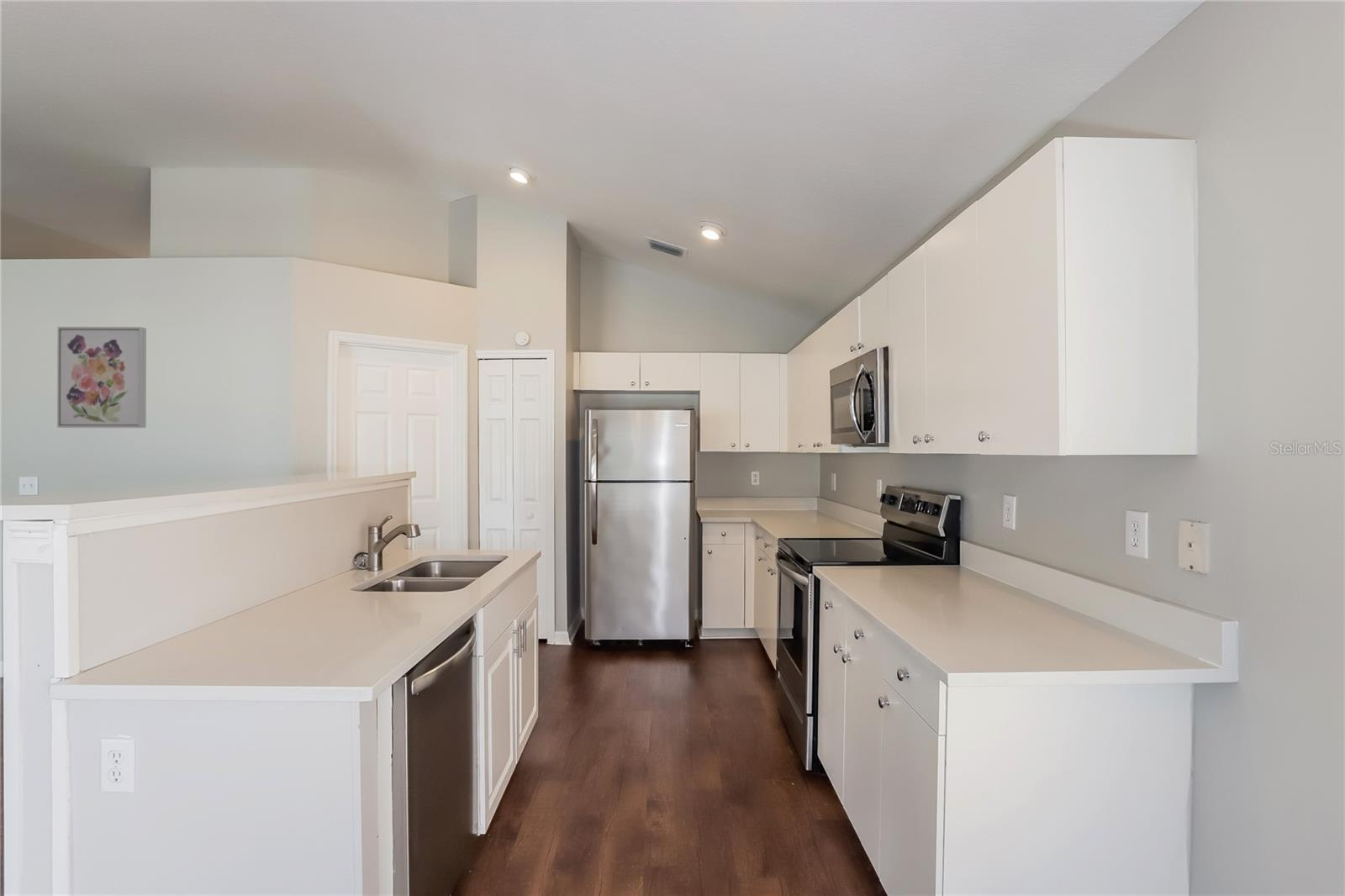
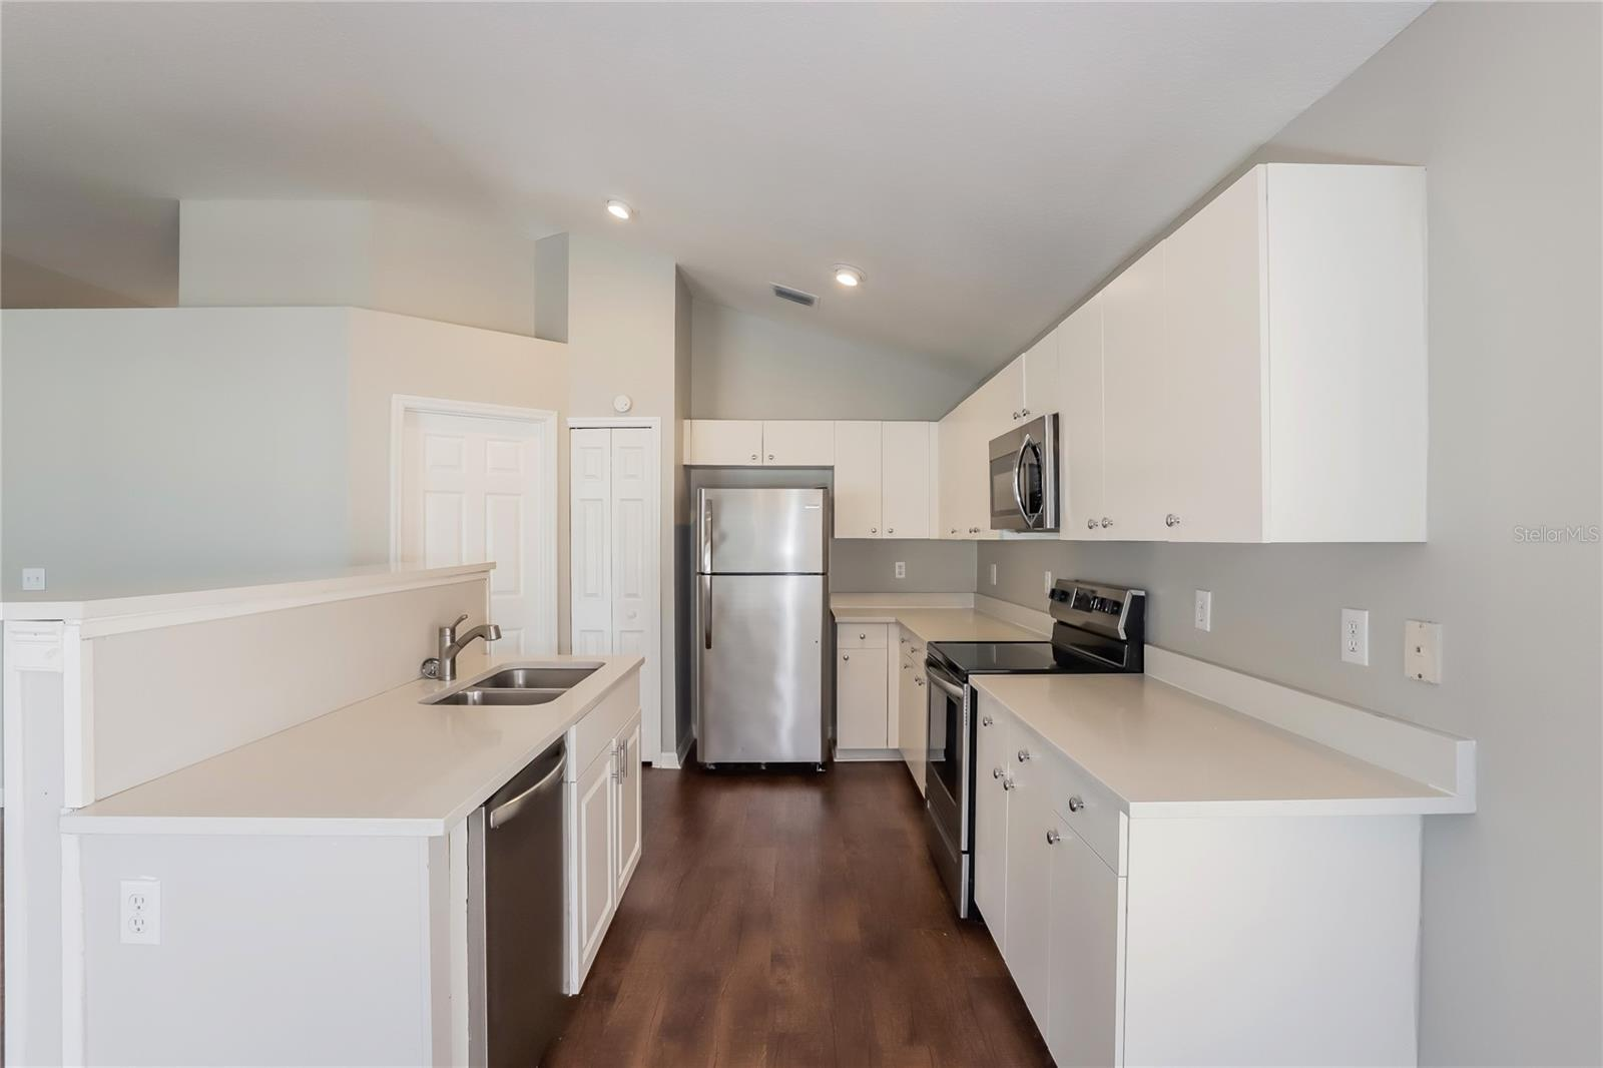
- wall art [56,326,147,429]
